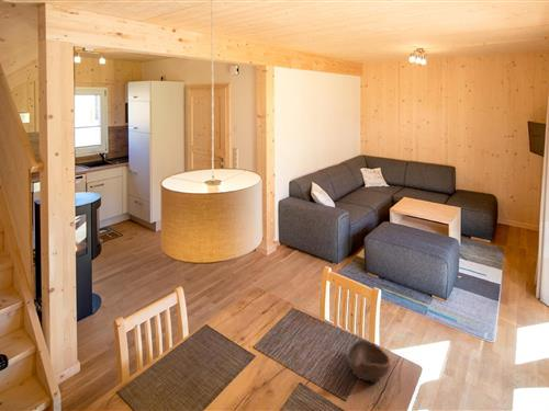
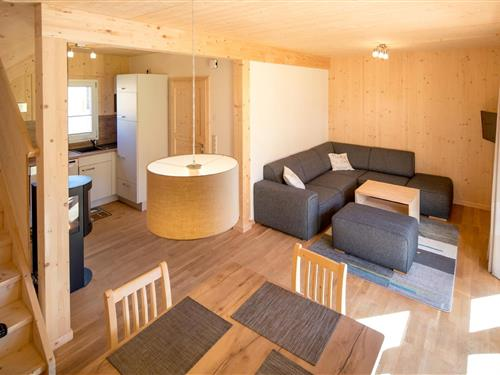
- bowl [346,339,391,384]
